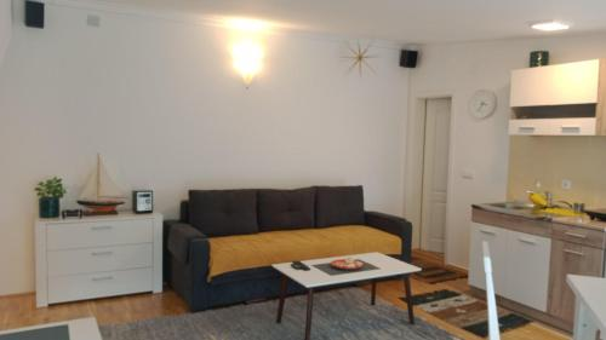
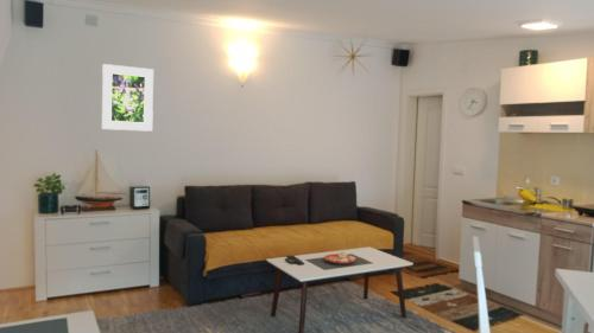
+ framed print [101,63,154,133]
